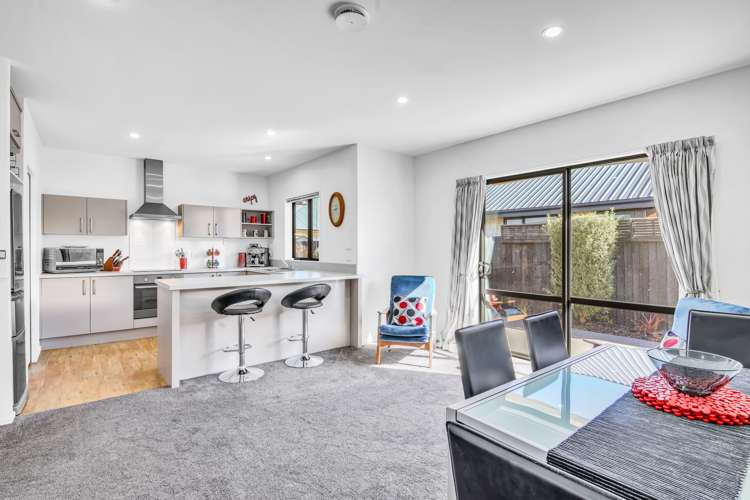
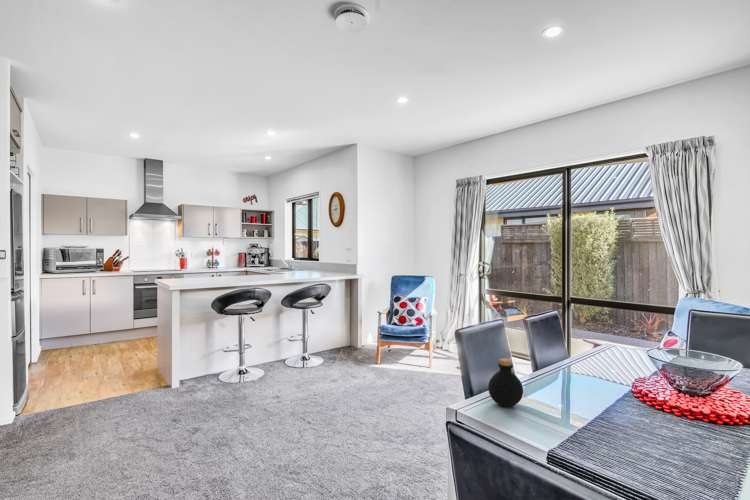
+ bottle [487,357,524,408]
